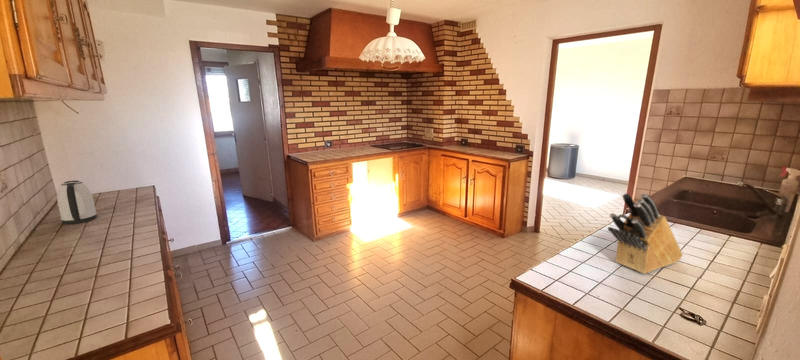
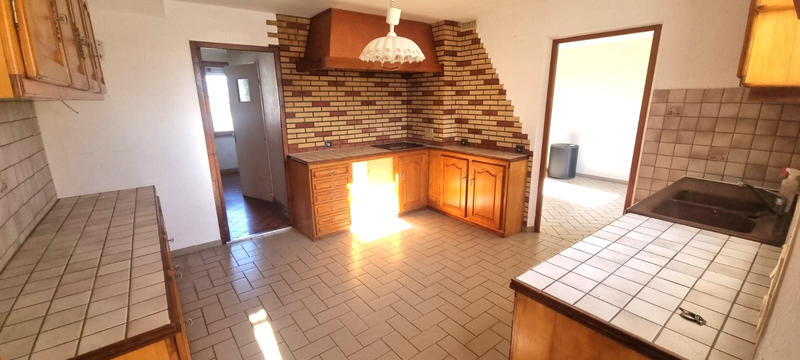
- knife block [607,192,684,275]
- kettle [56,180,98,225]
